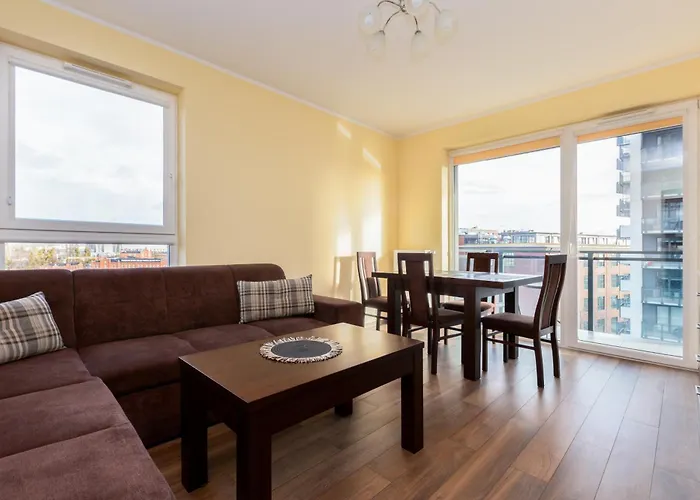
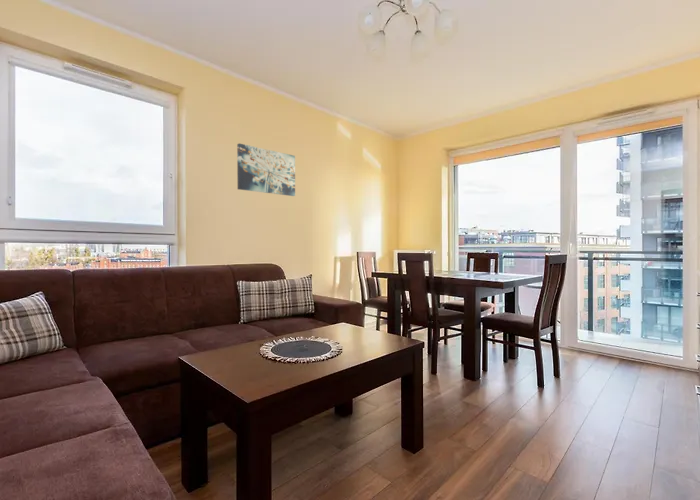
+ wall art [236,142,296,197]
